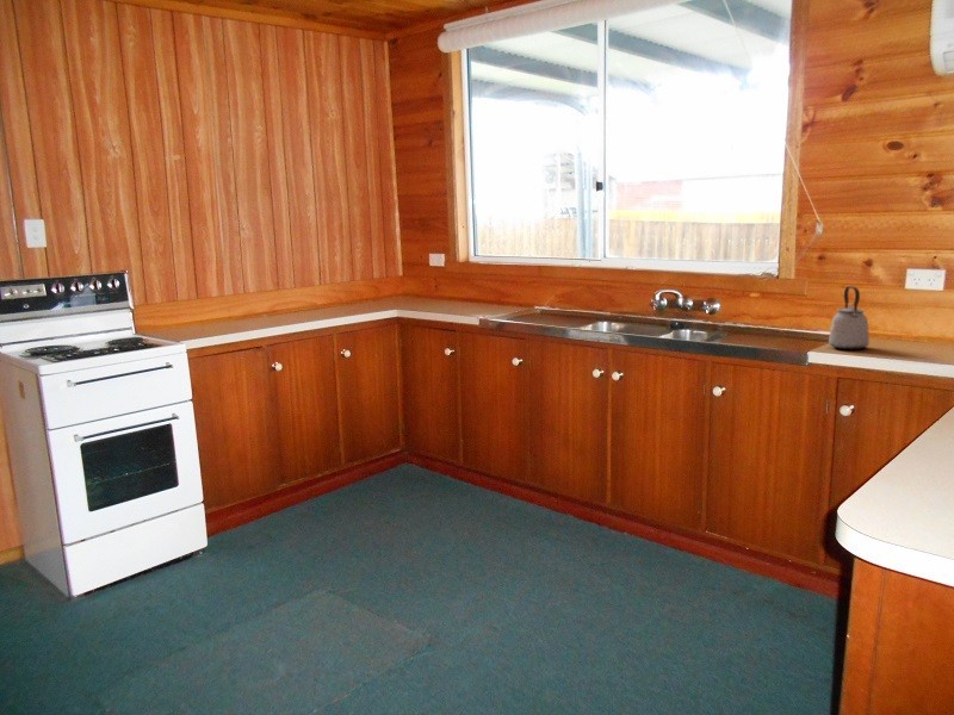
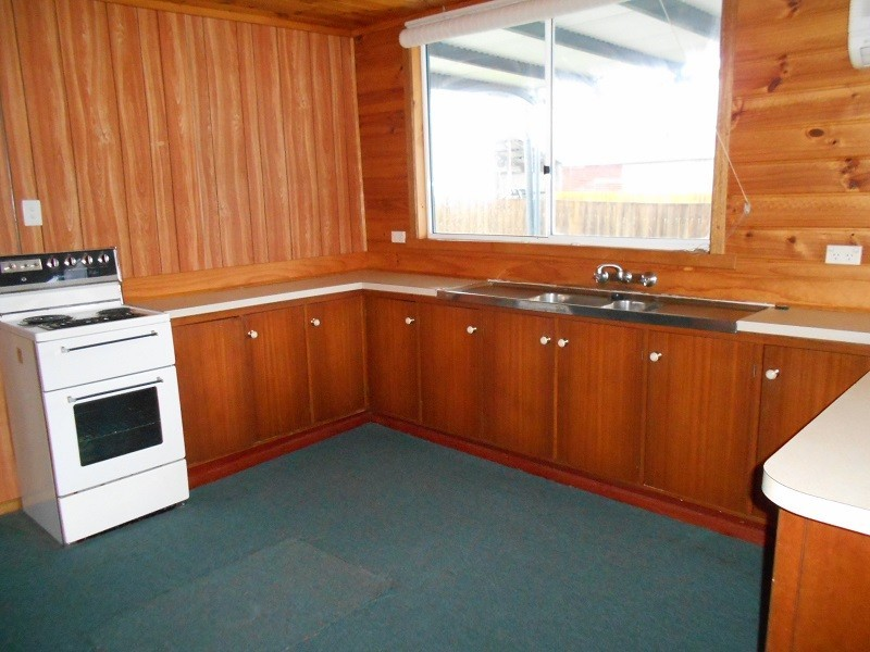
- kettle [828,285,871,350]
